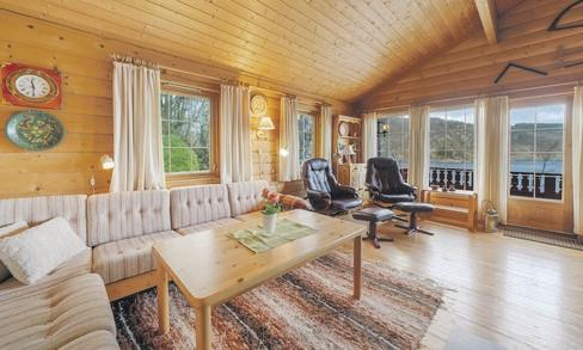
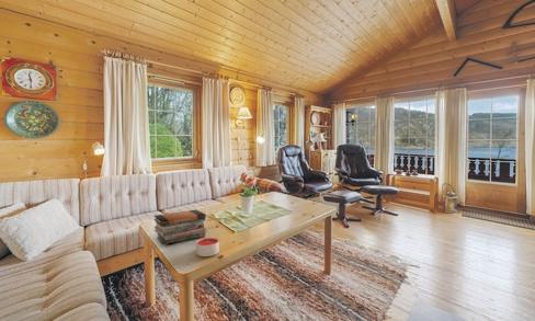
+ candle [195,237,220,257]
+ book stack [152,208,207,245]
